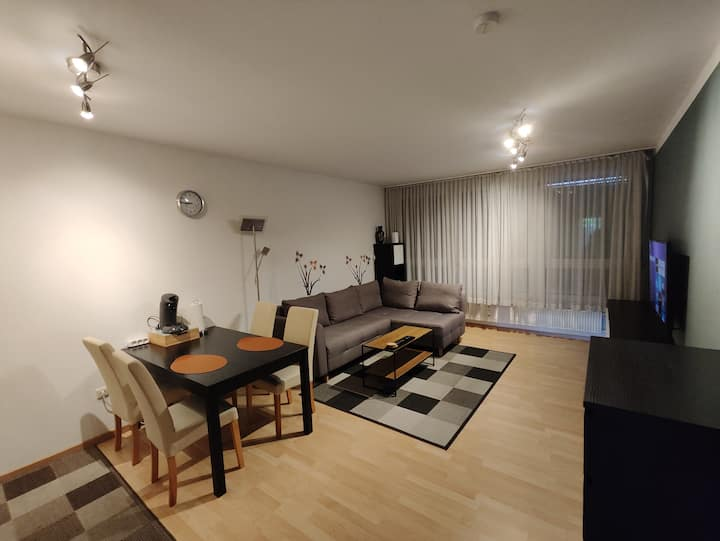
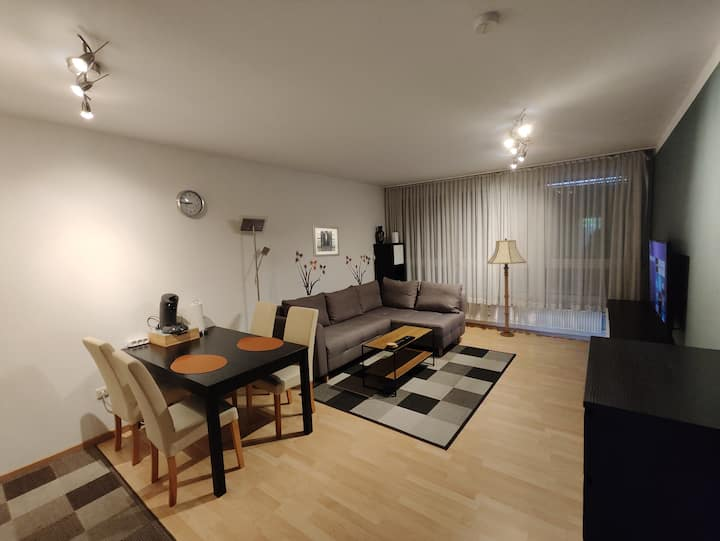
+ floor lamp [486,237,527,337]
+ wall art [311,224,340,258]
